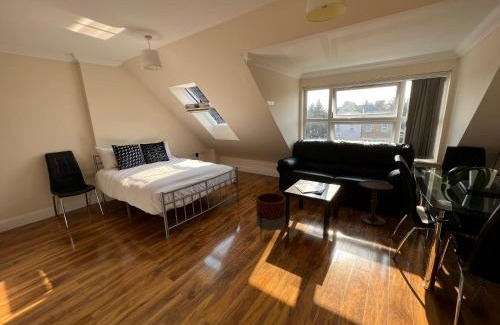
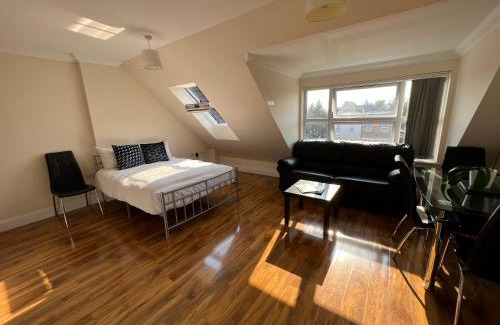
- side table [358,179,394,227]
- planter [255,192,288,241]
